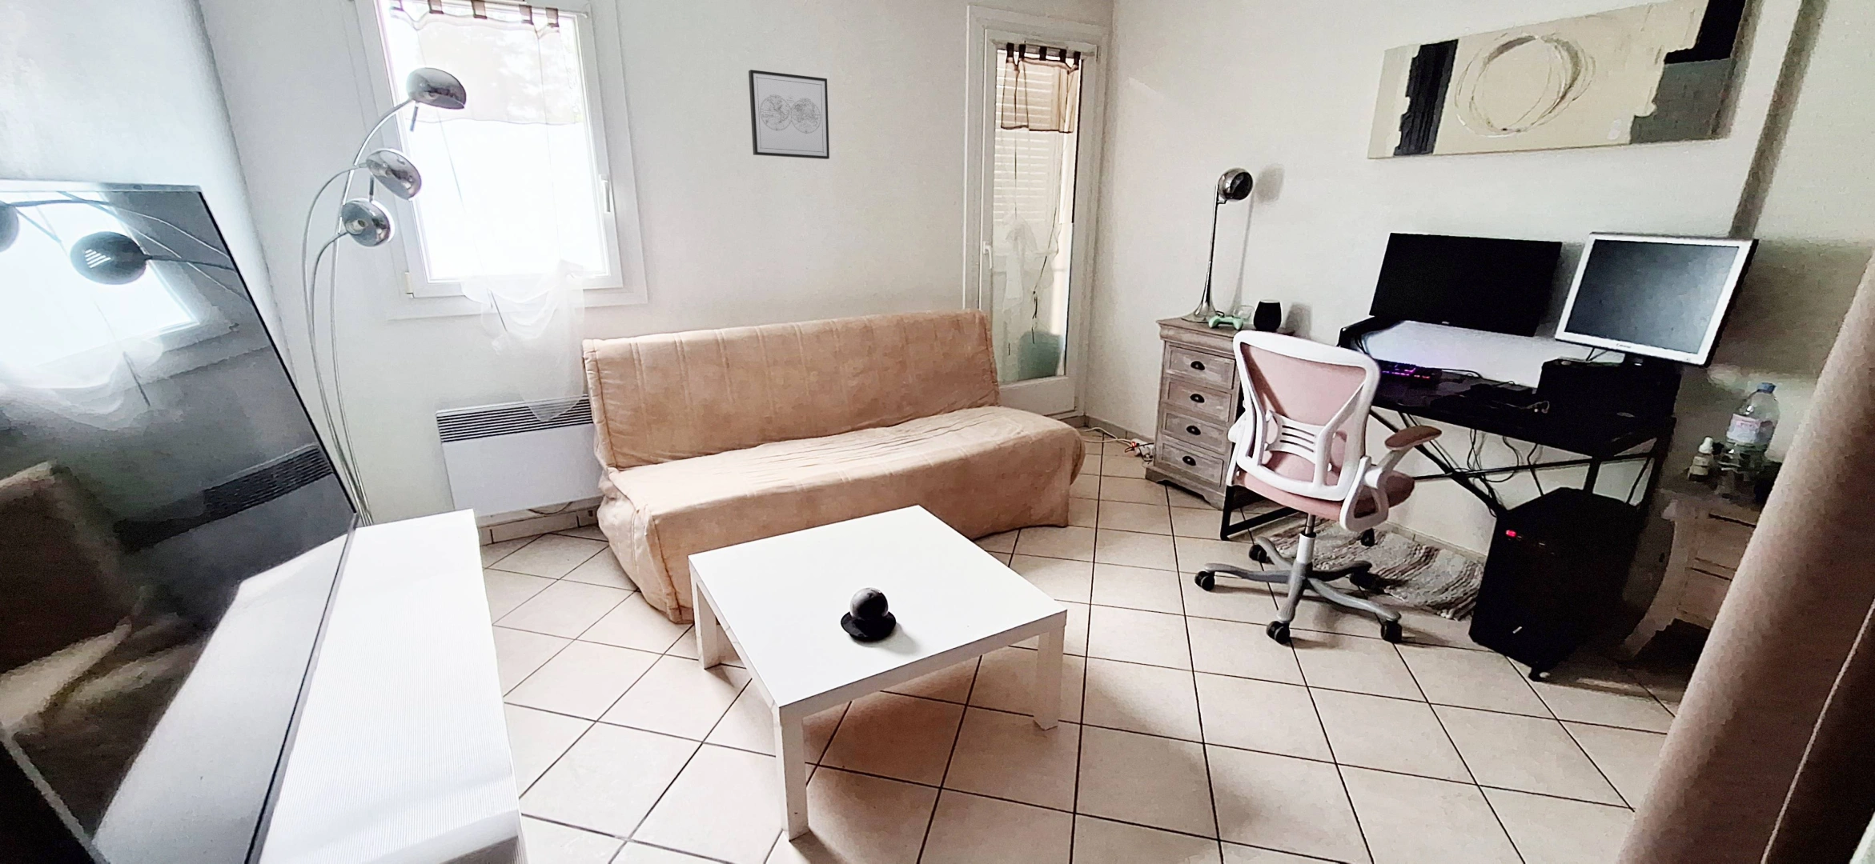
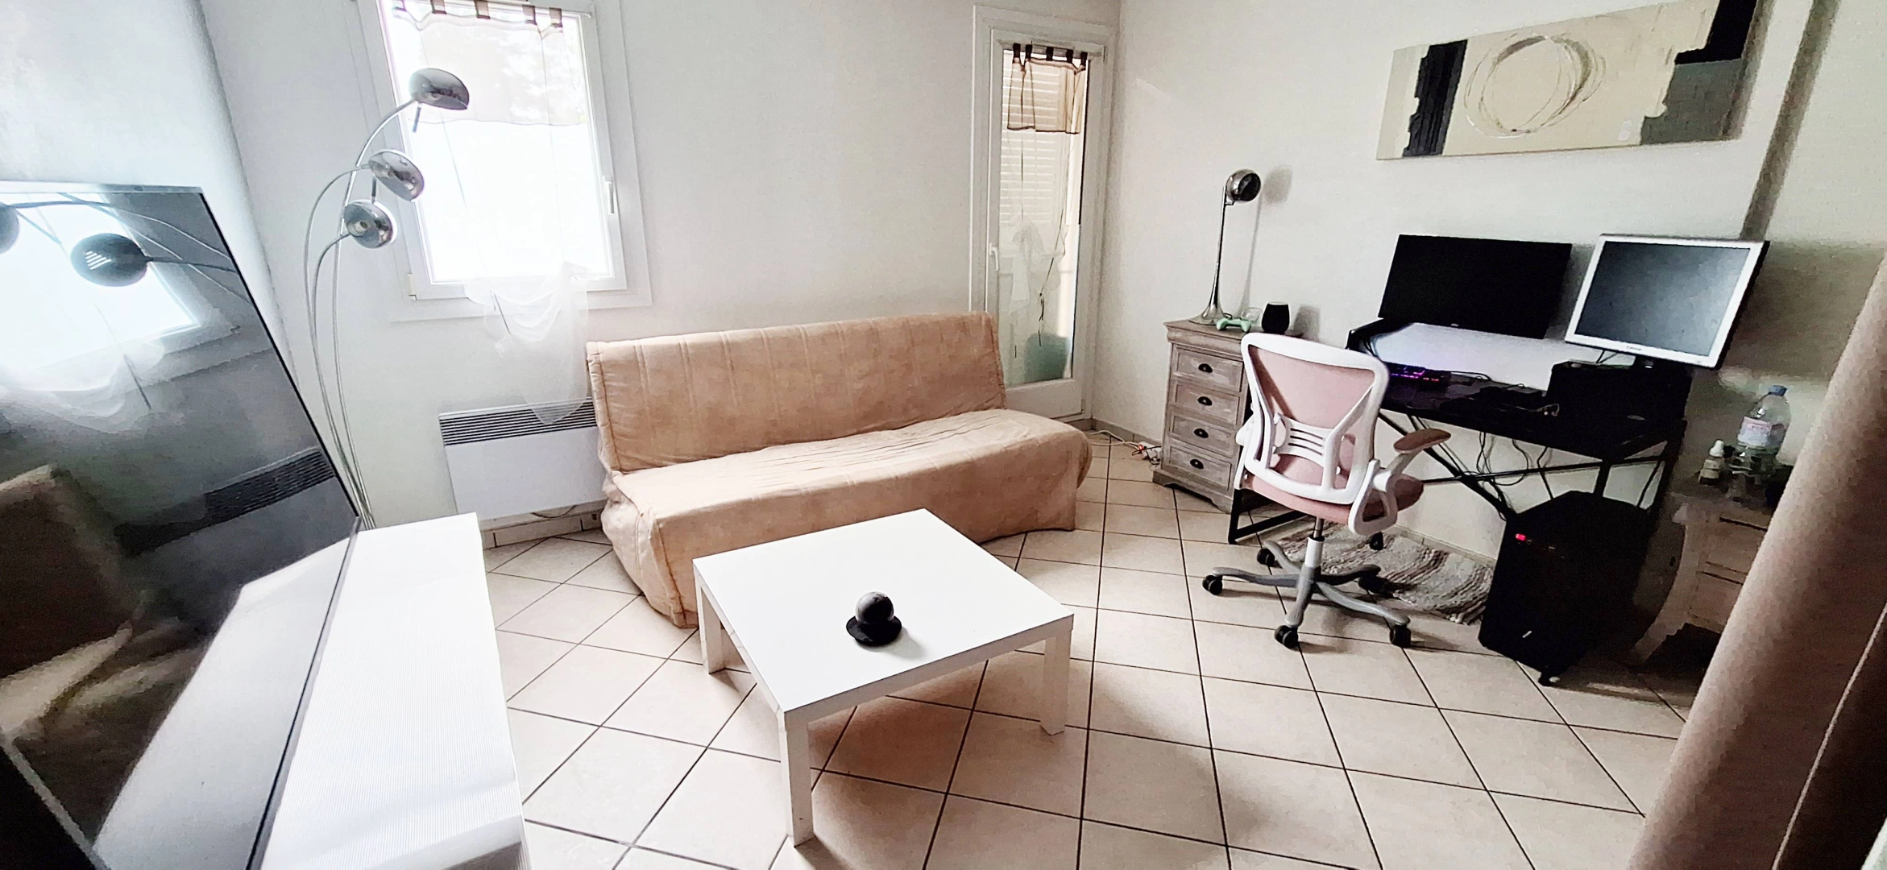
- wall art [747,69,830,160]
